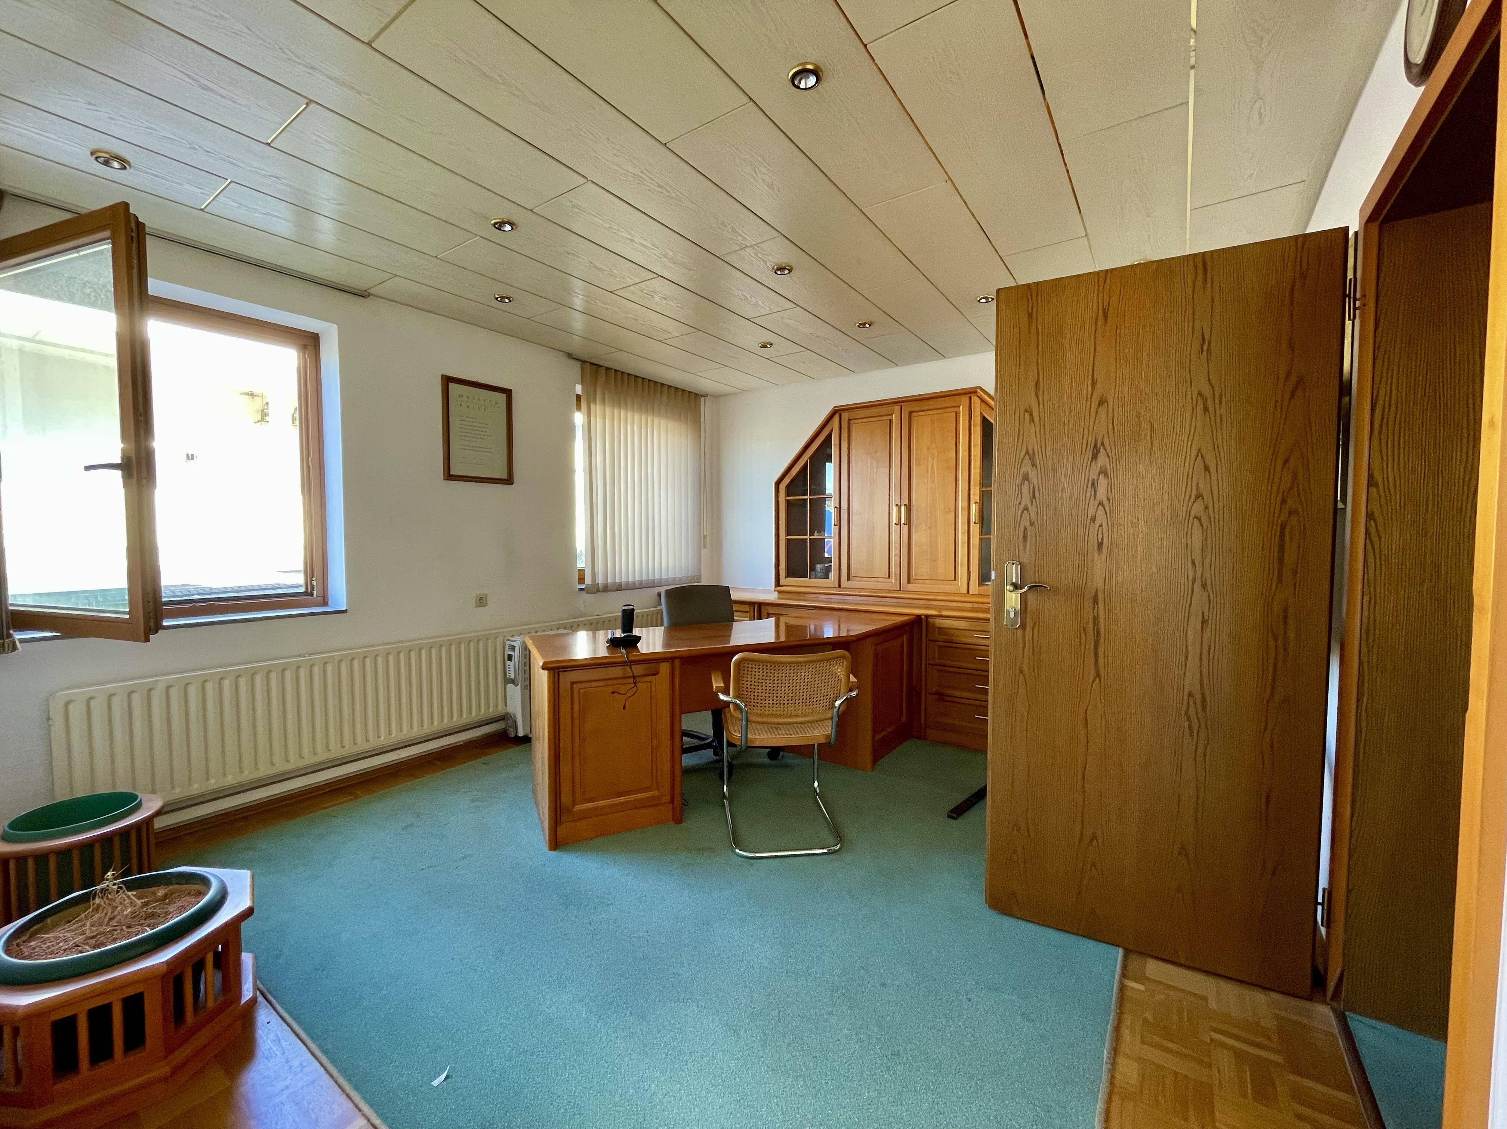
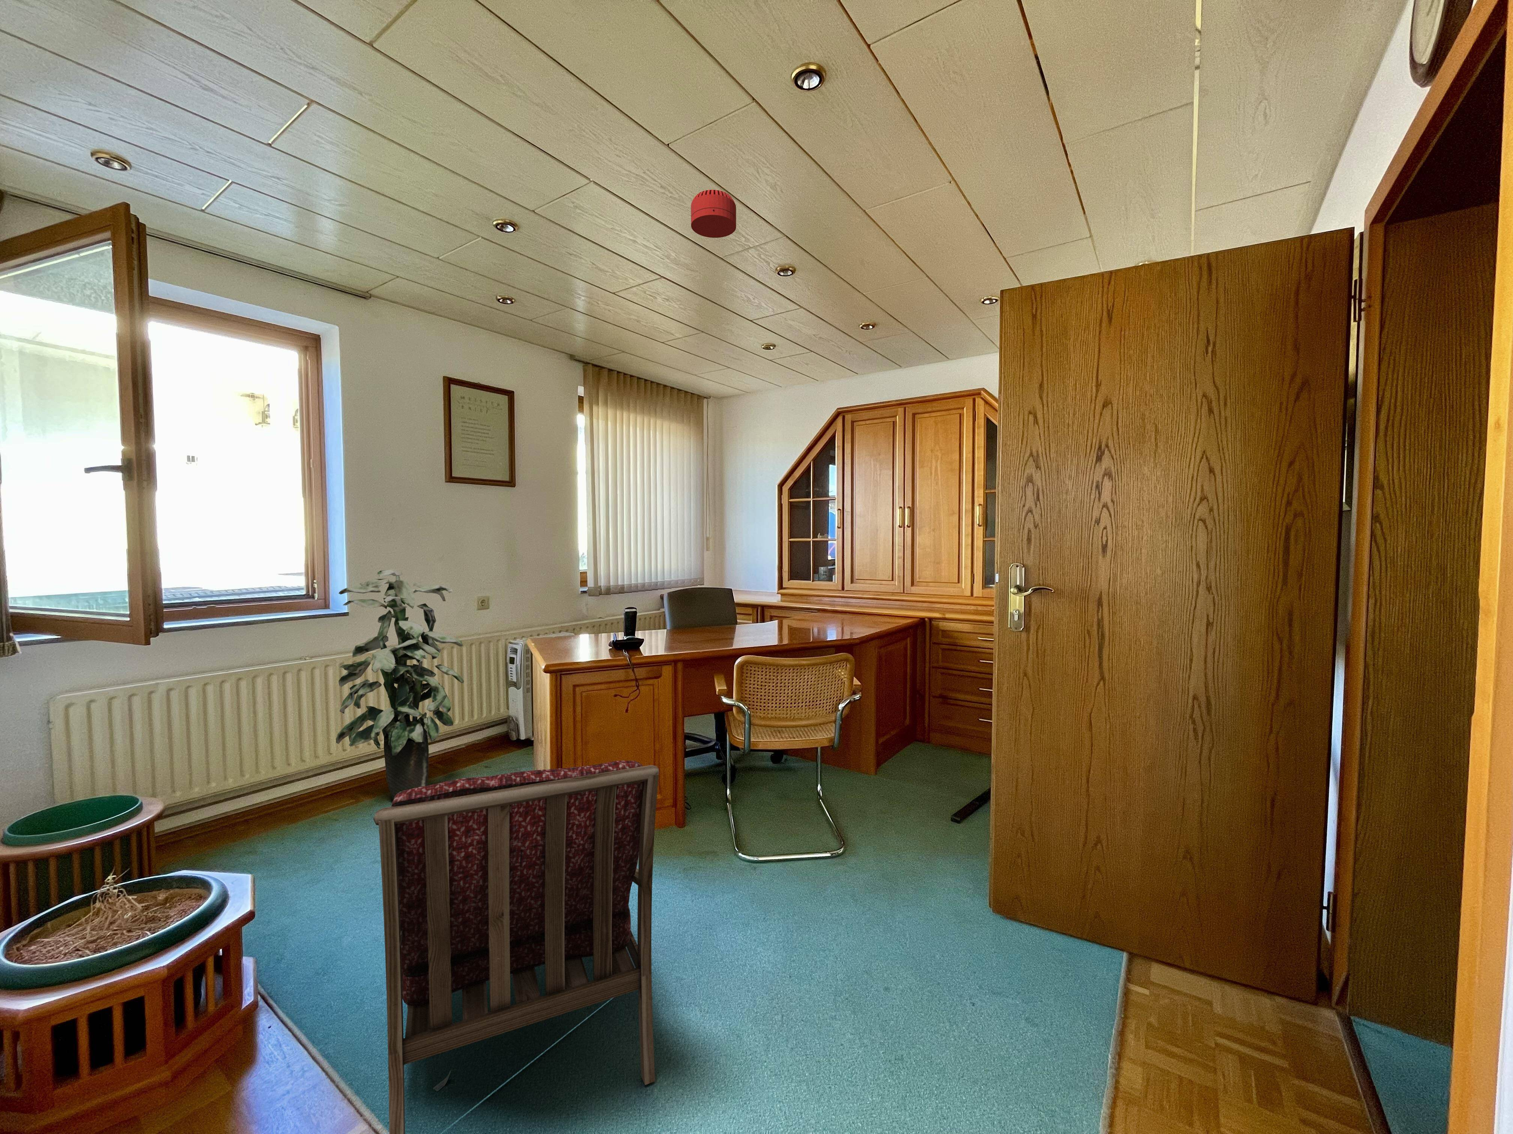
+ smoke detector [691,189,736,238]
+ indoor plant [336,569,465,799]
+ armchair [373,760,660,1134]
